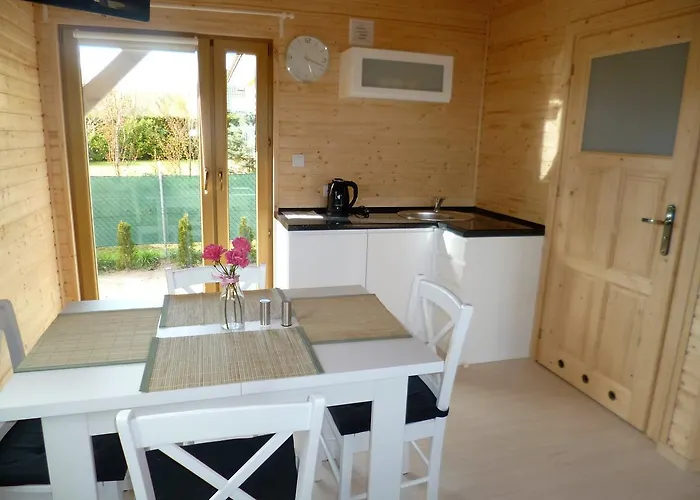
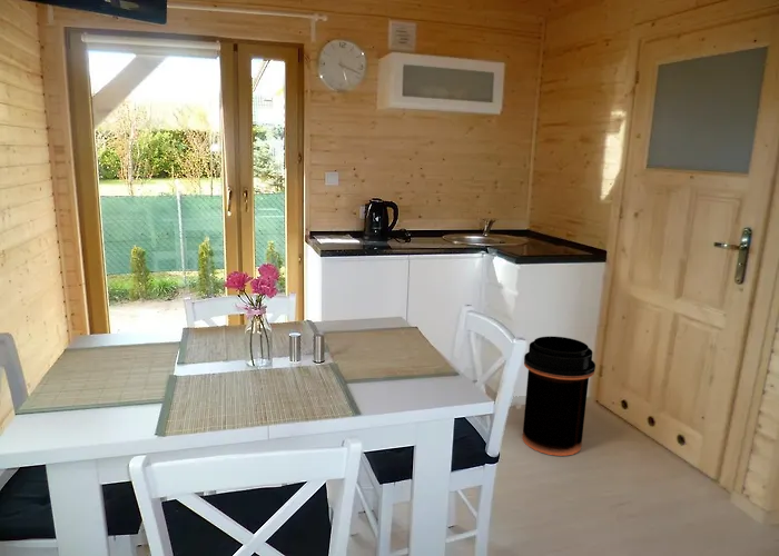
+ trash can [522,335,596,457]
